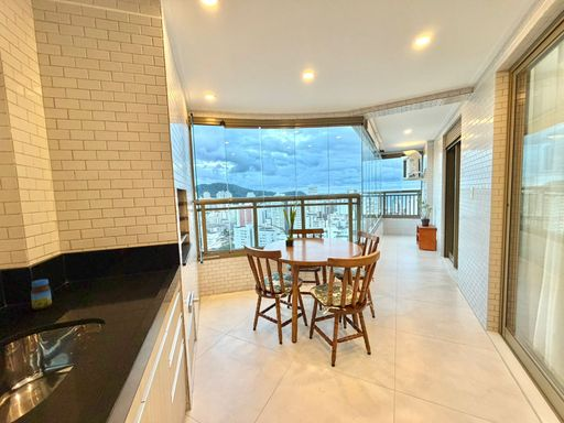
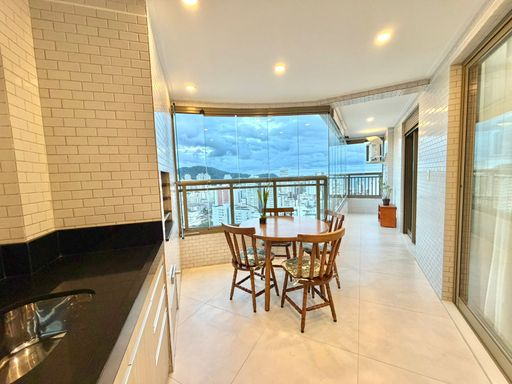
- jar [30,279,53,311]
